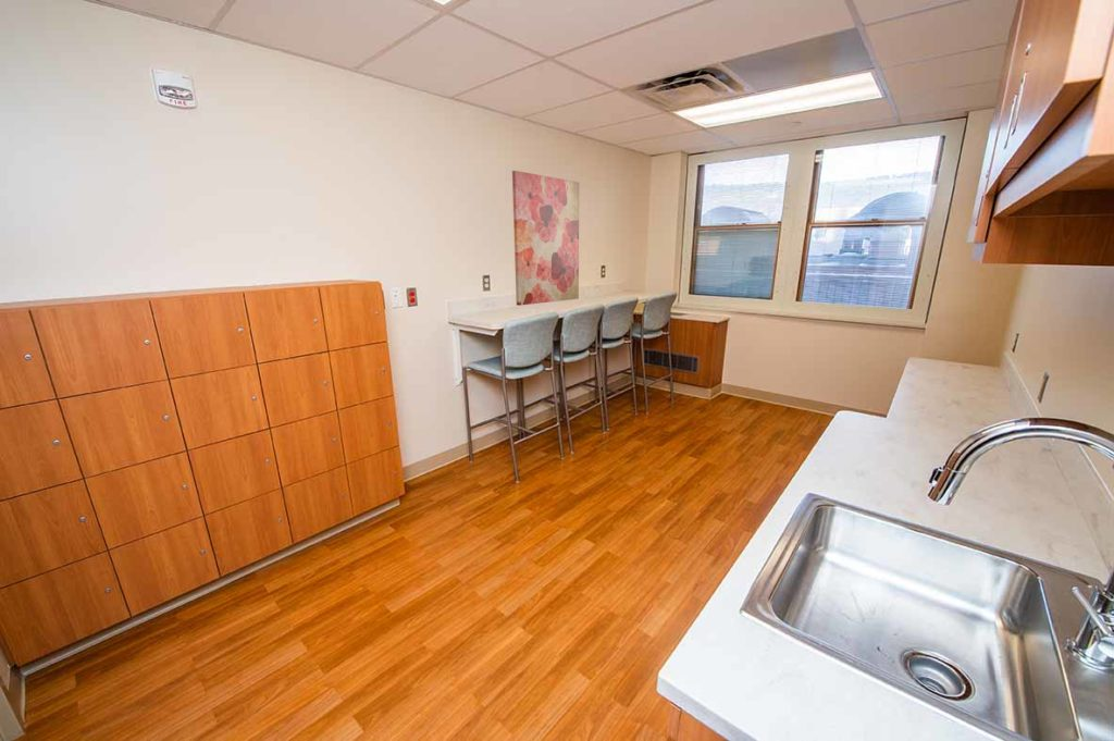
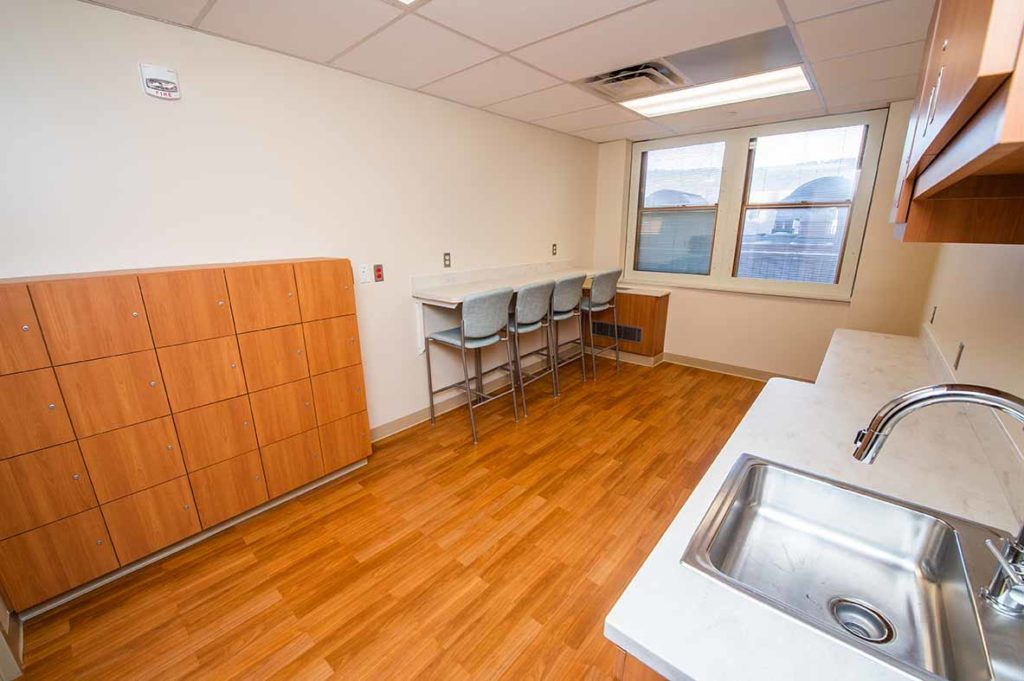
- wall art [511,170,580,307]
